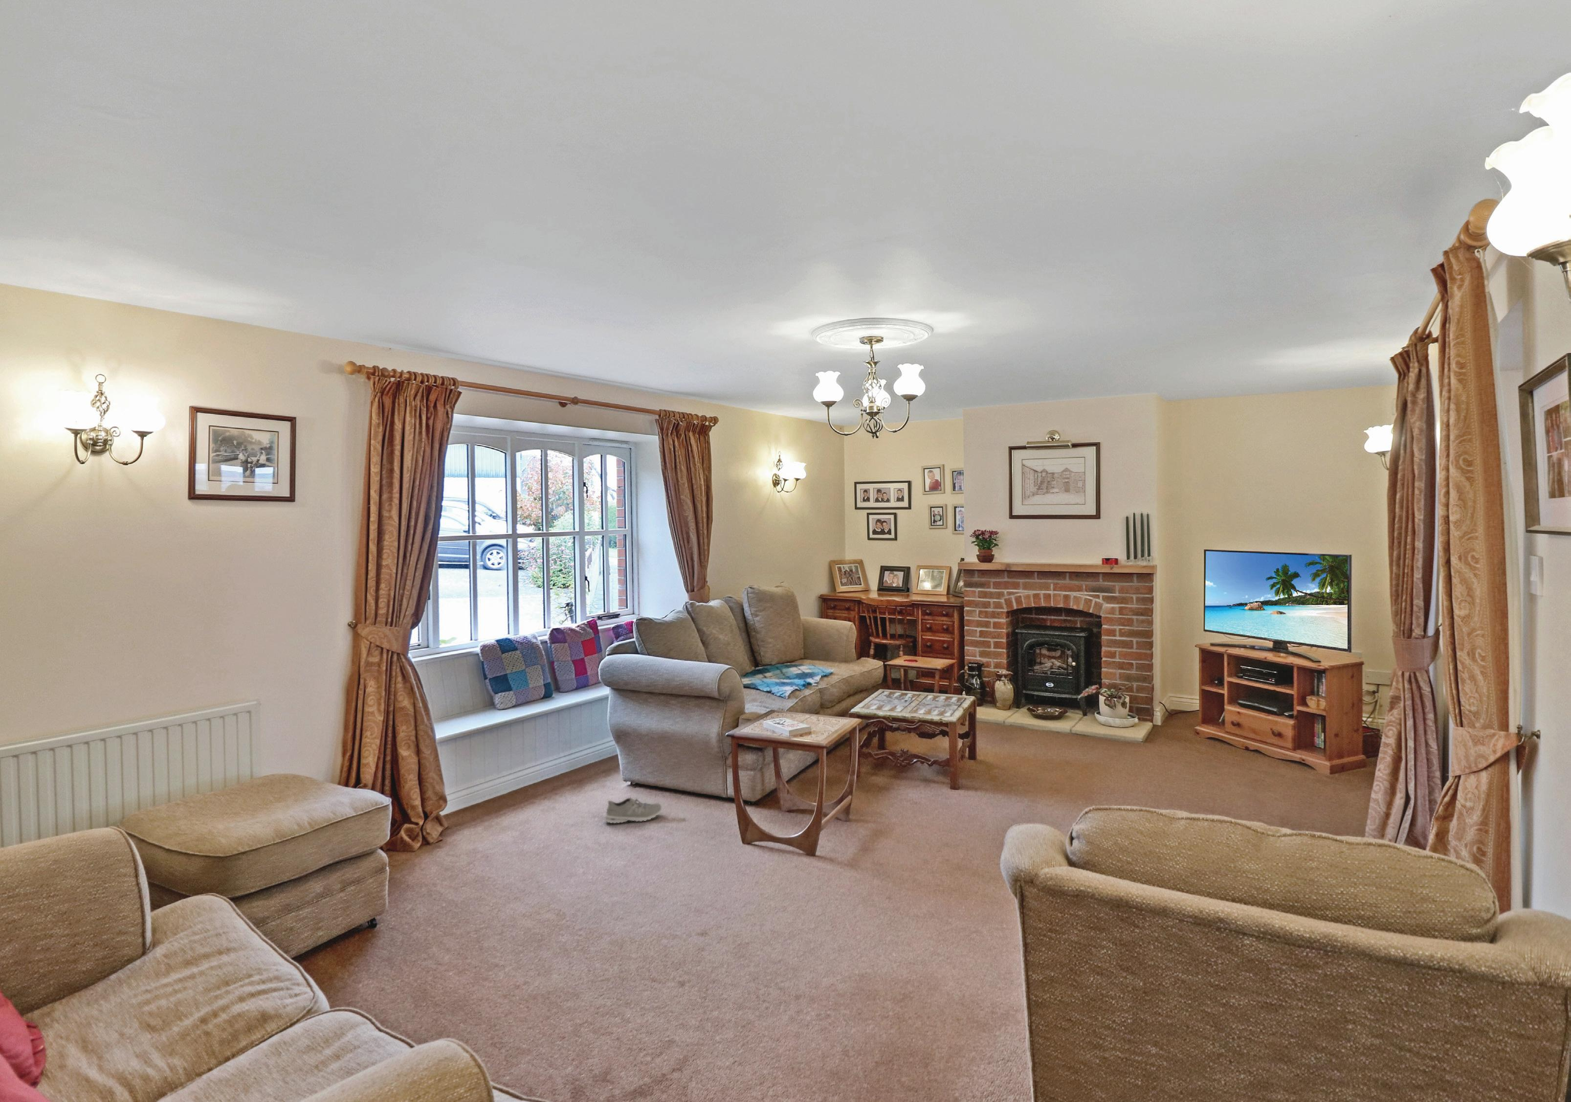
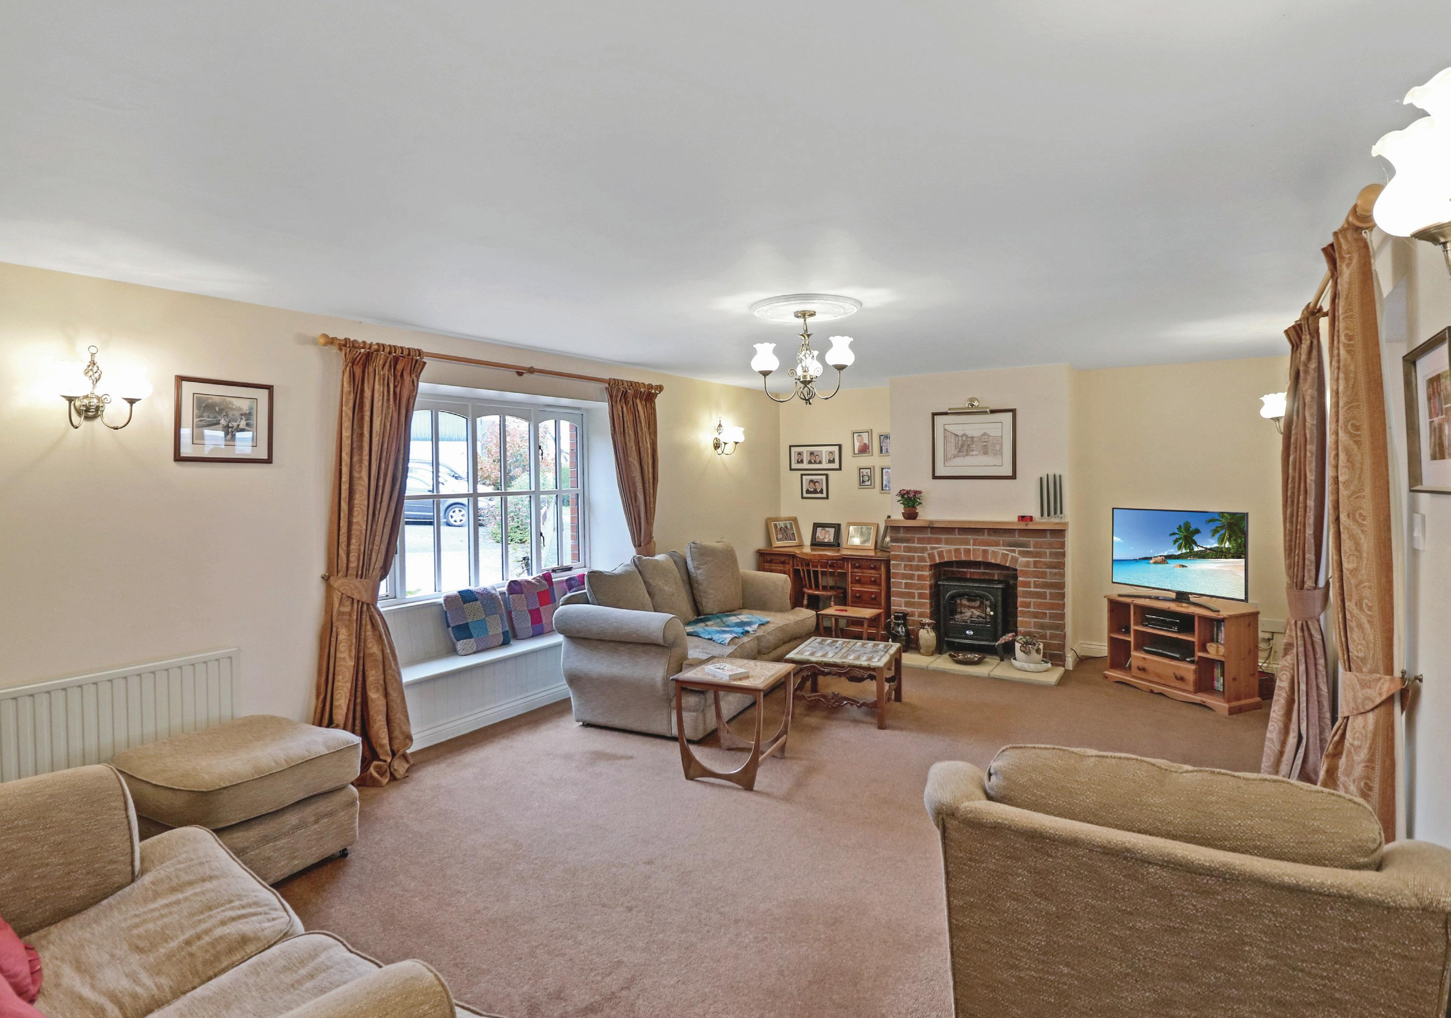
- sneaker [605,796,663,824]
